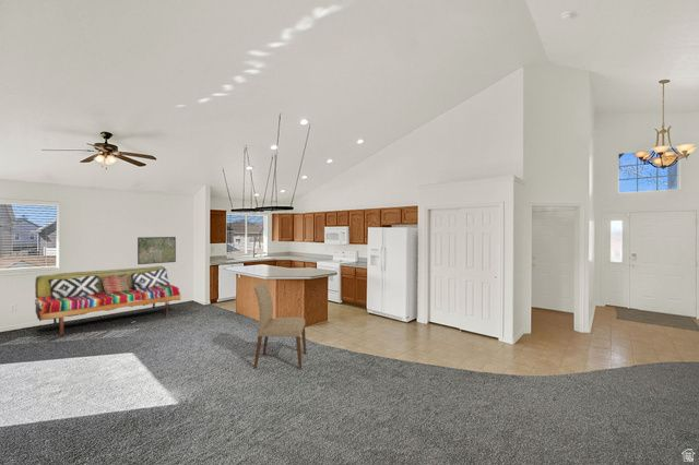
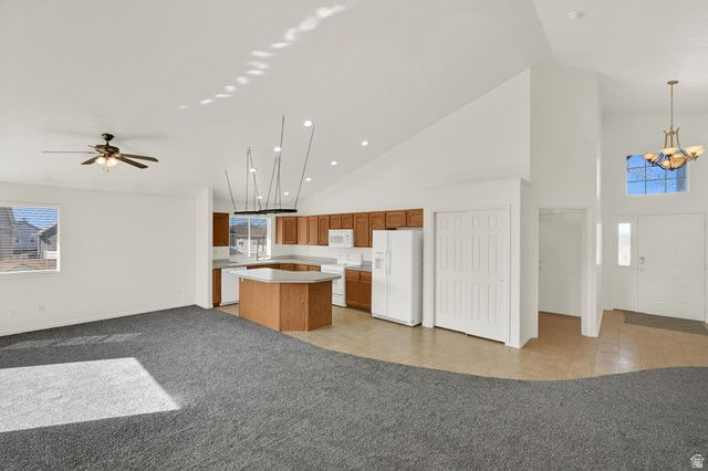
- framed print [137,236,177,265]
- sofa [34,265,181,335]
- chair [253,281,307,370]
